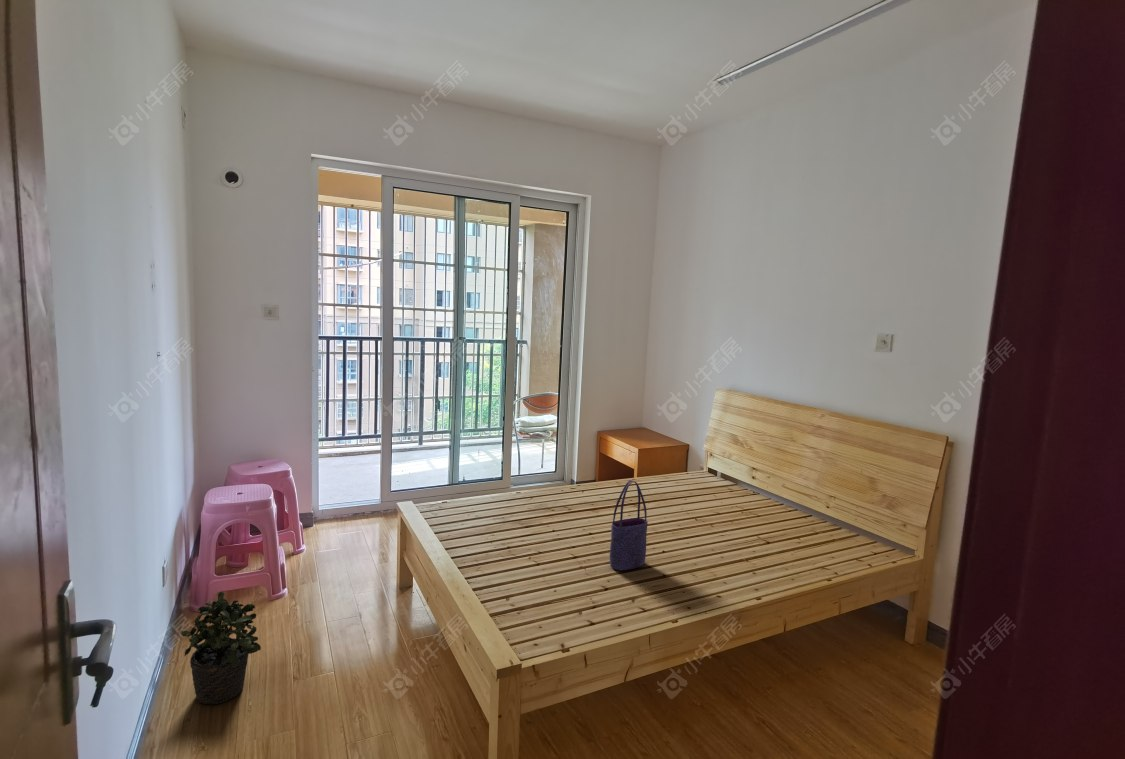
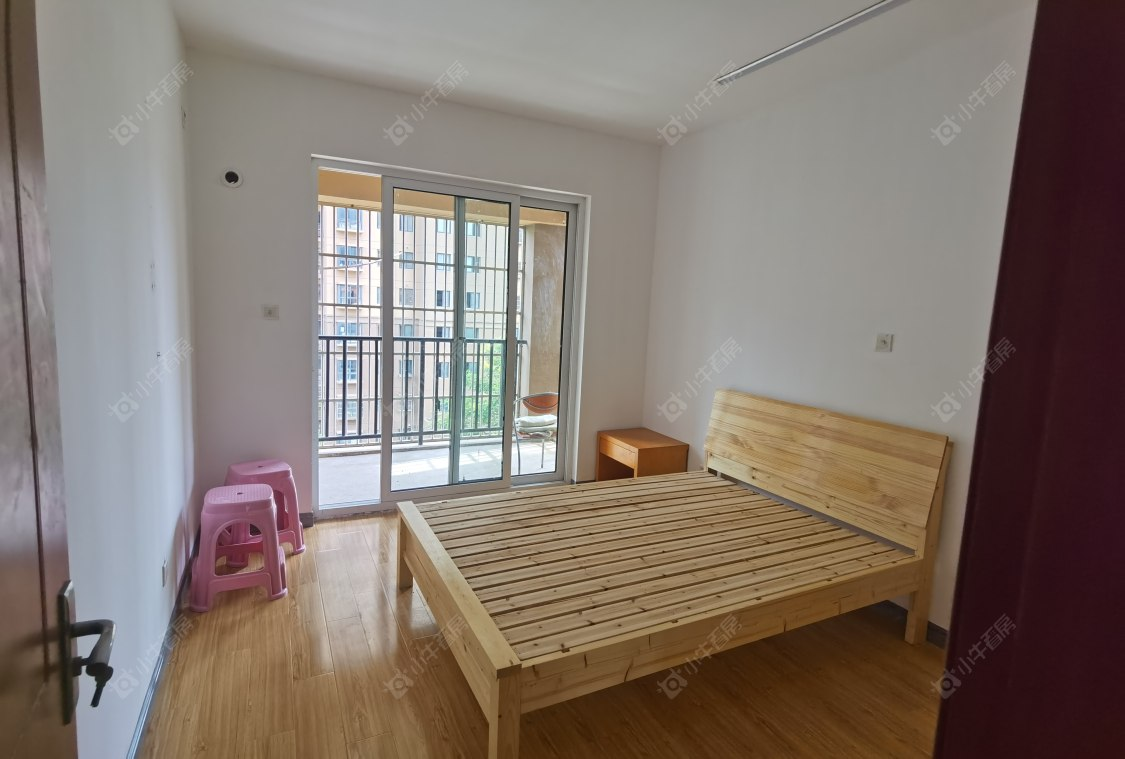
- tote bag [609,479,649,571]
- potted plant [180,591,262,705]
